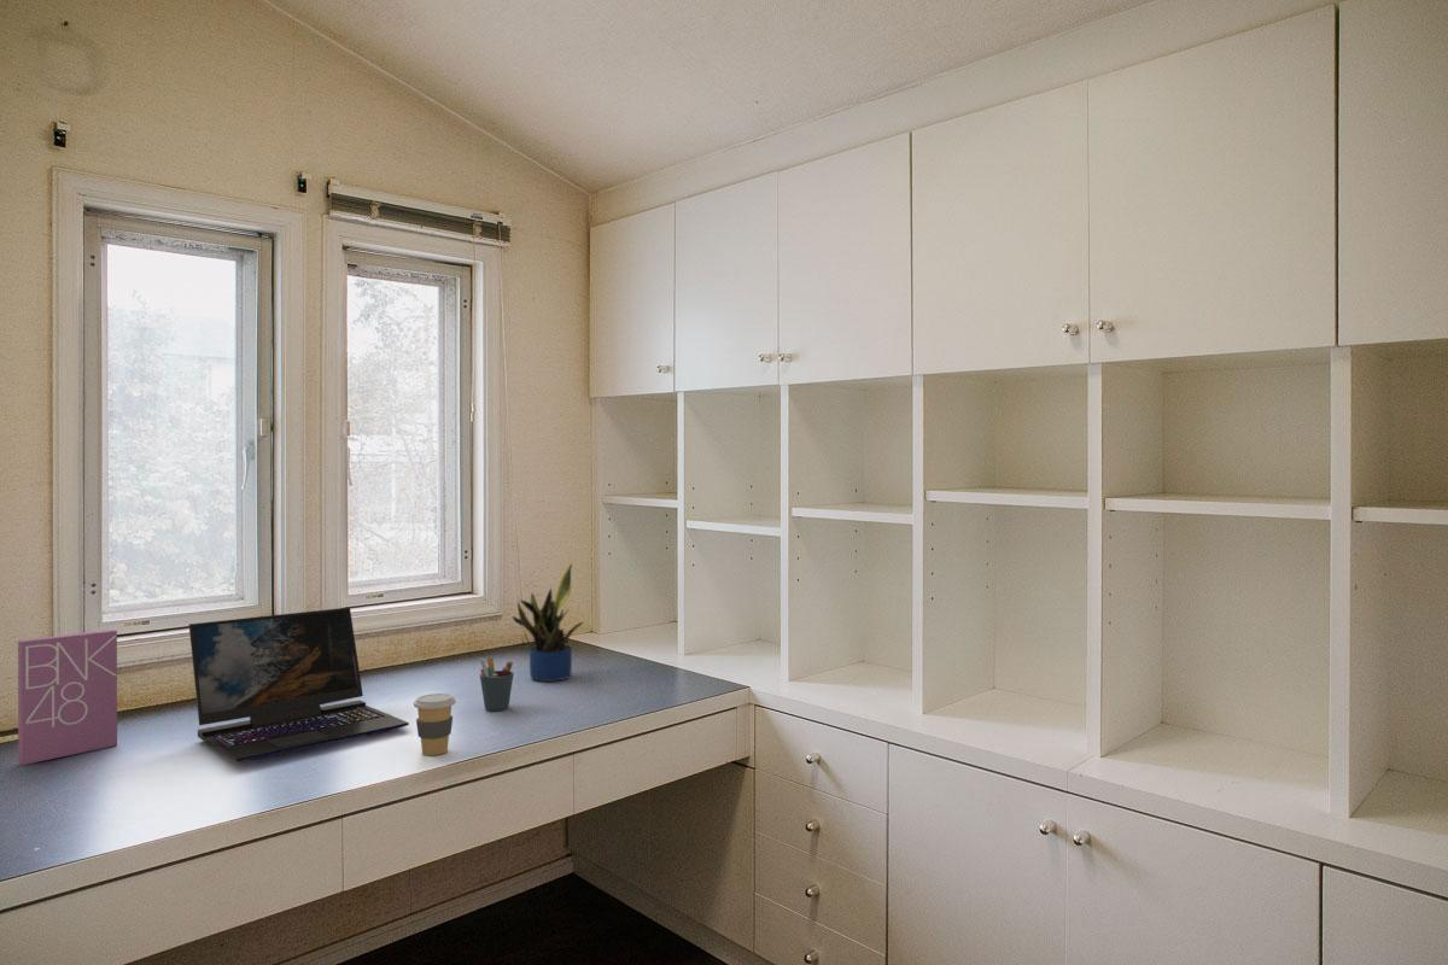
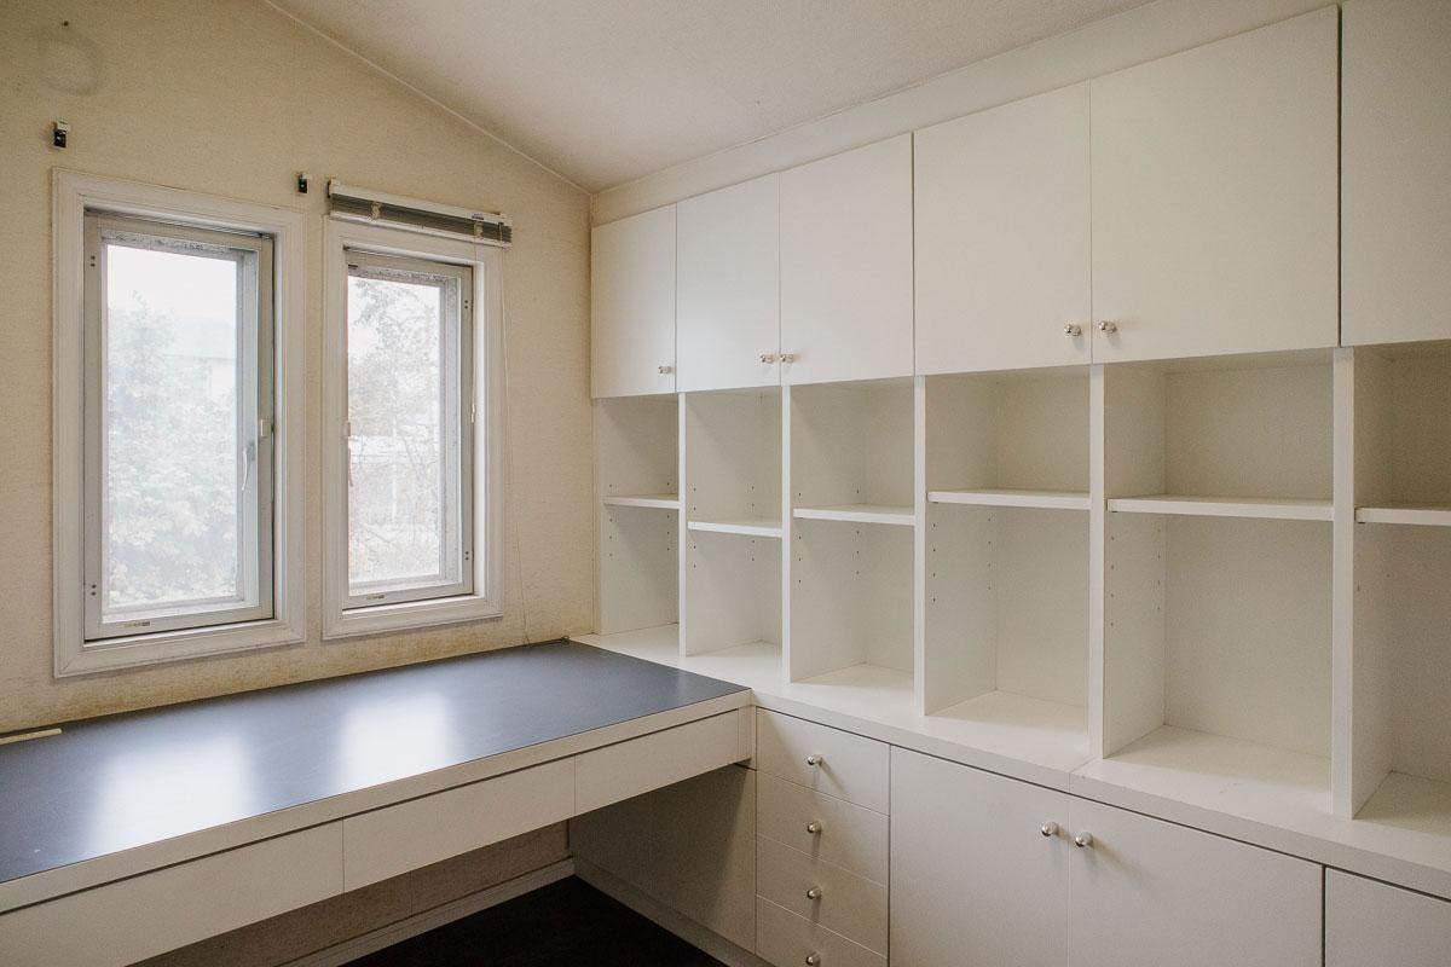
- pen holder [479,657,515,712]
- potted plant [510,563,585,683]
- laptop [188,607,410,762]
- coffee cup [413,692,457,756]
- book [17,628,118,766]
